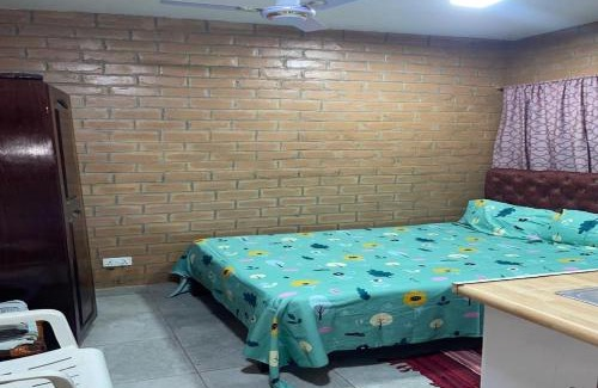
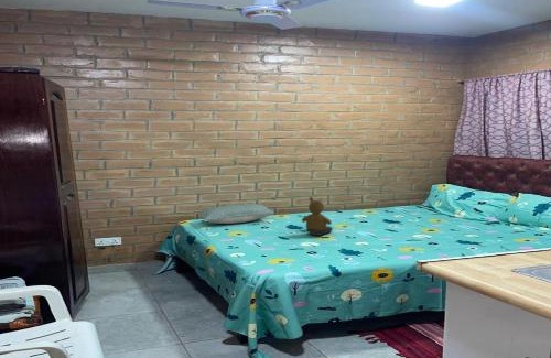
+ bear [301,196,334,237]
+ pillow [197,203,276,225]
